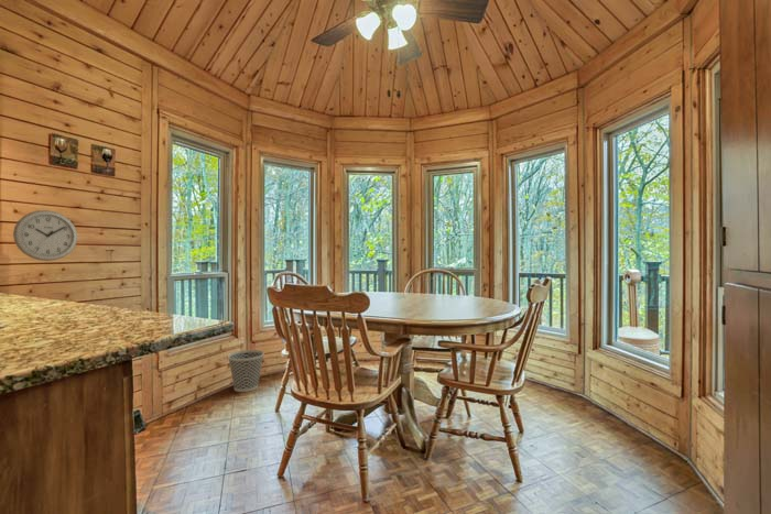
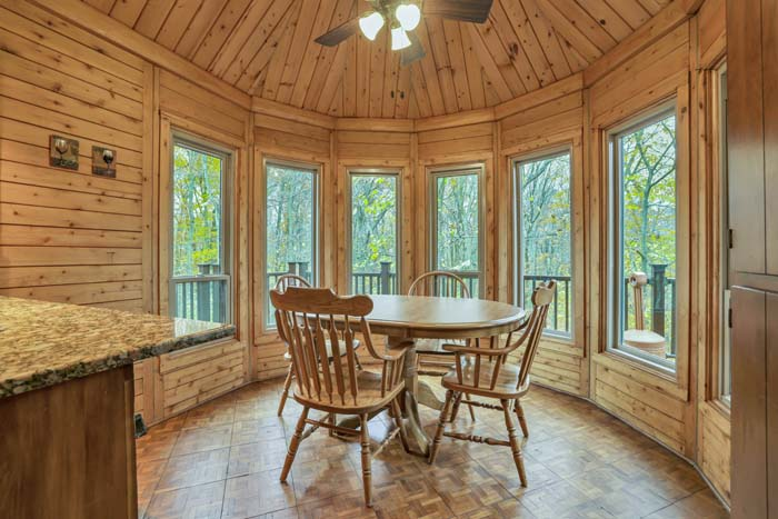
- wall clock [12,209,78,262]
- wastebasket [227,349,265,393]
